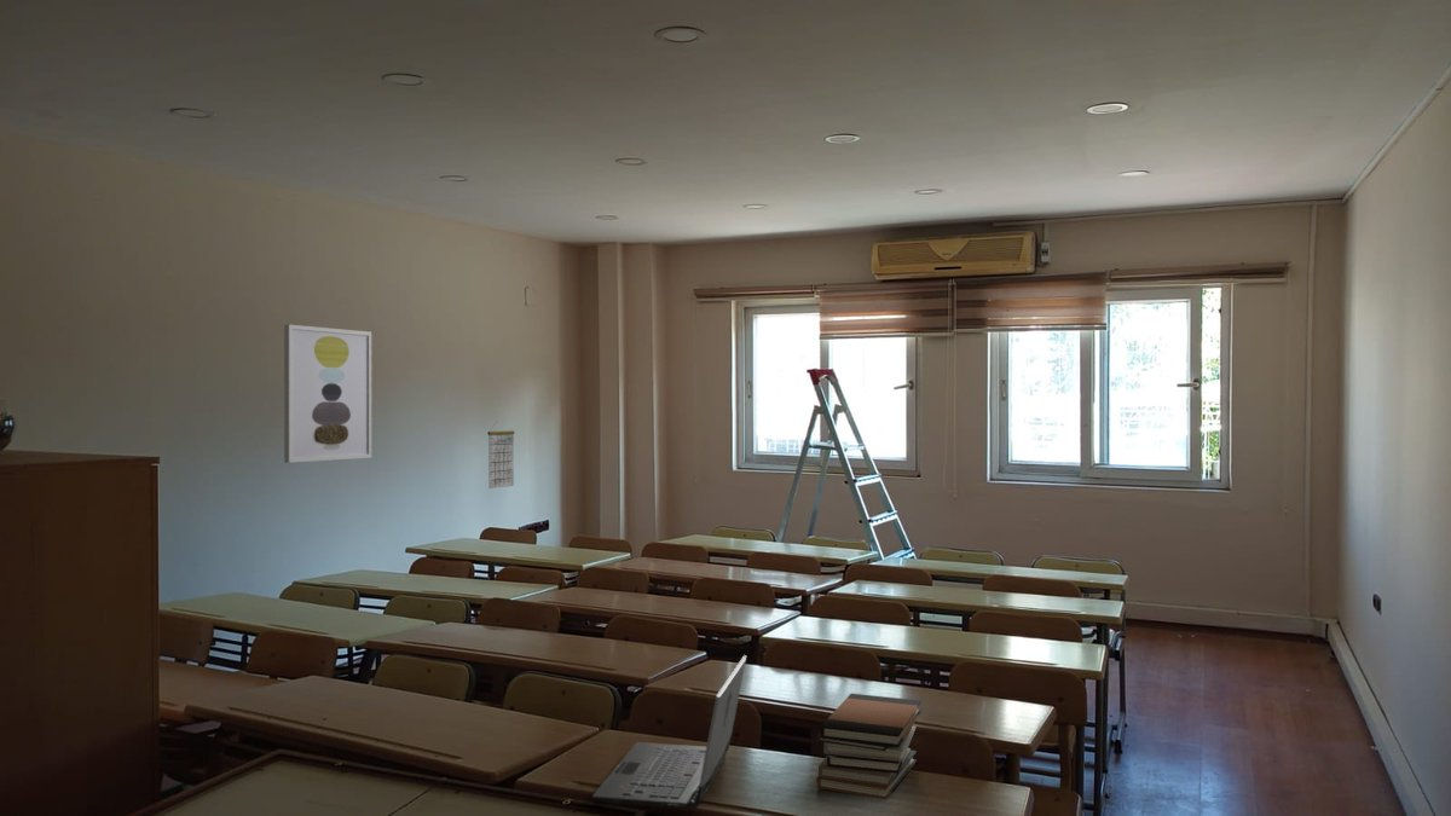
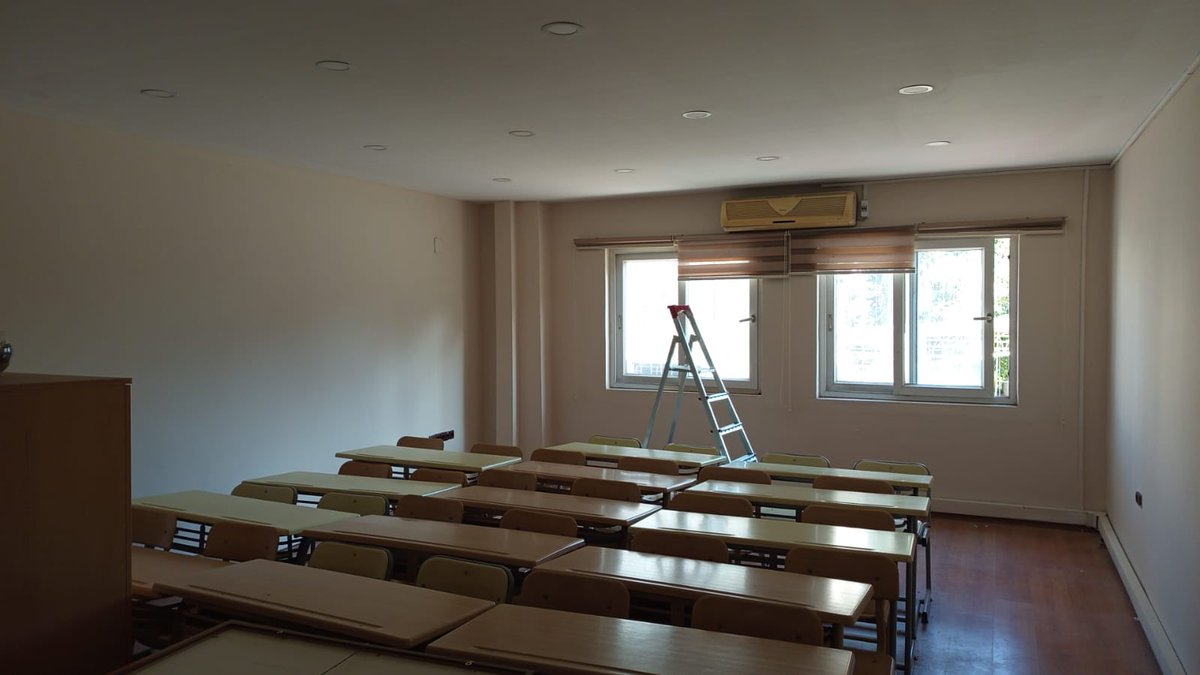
- calendar [486,421,516,490]
- book stack [815,693,923,800]
- laptop computer [591,654,747,811]
- wall art [283,324,372,464]
